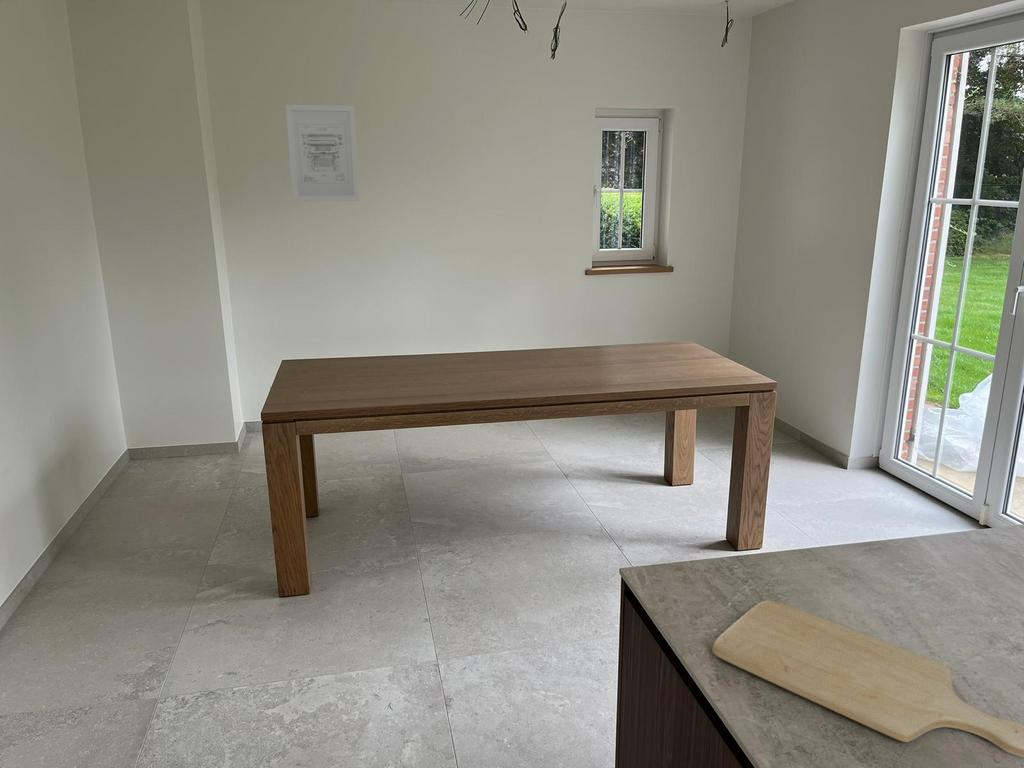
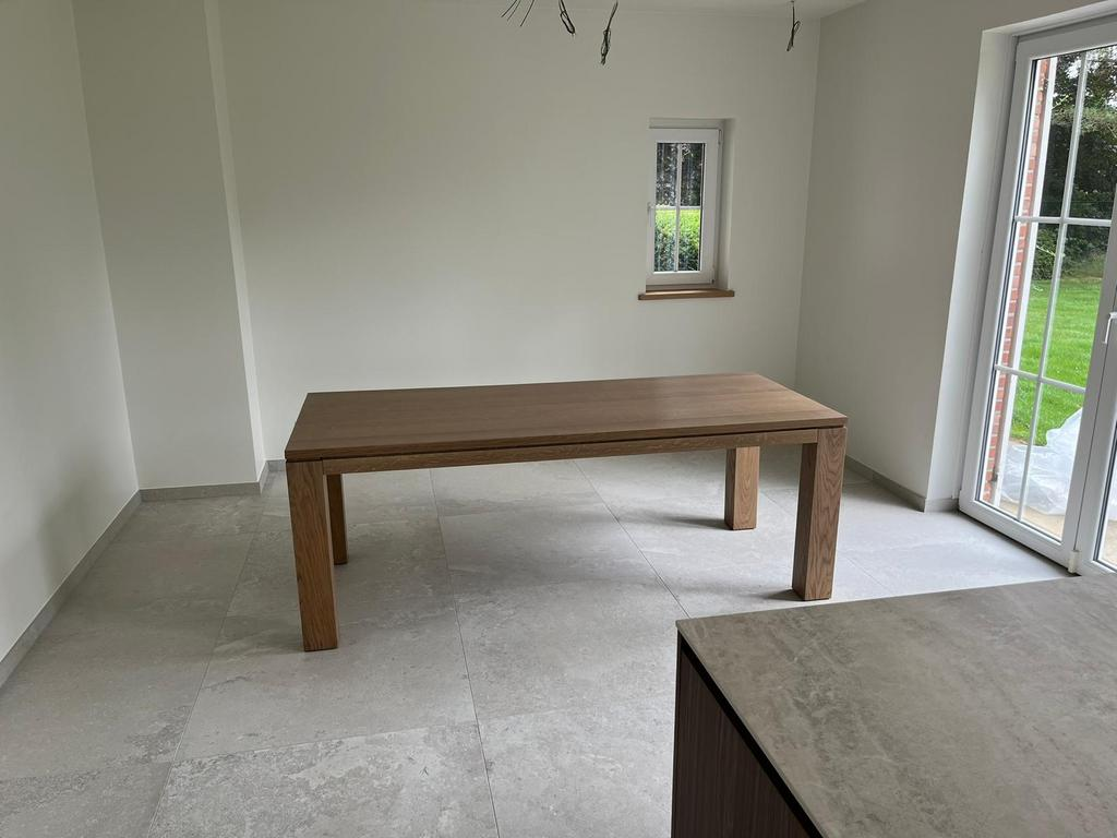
- wall art [285,104,360,202]
- chopping board [711,599,1024,758]
